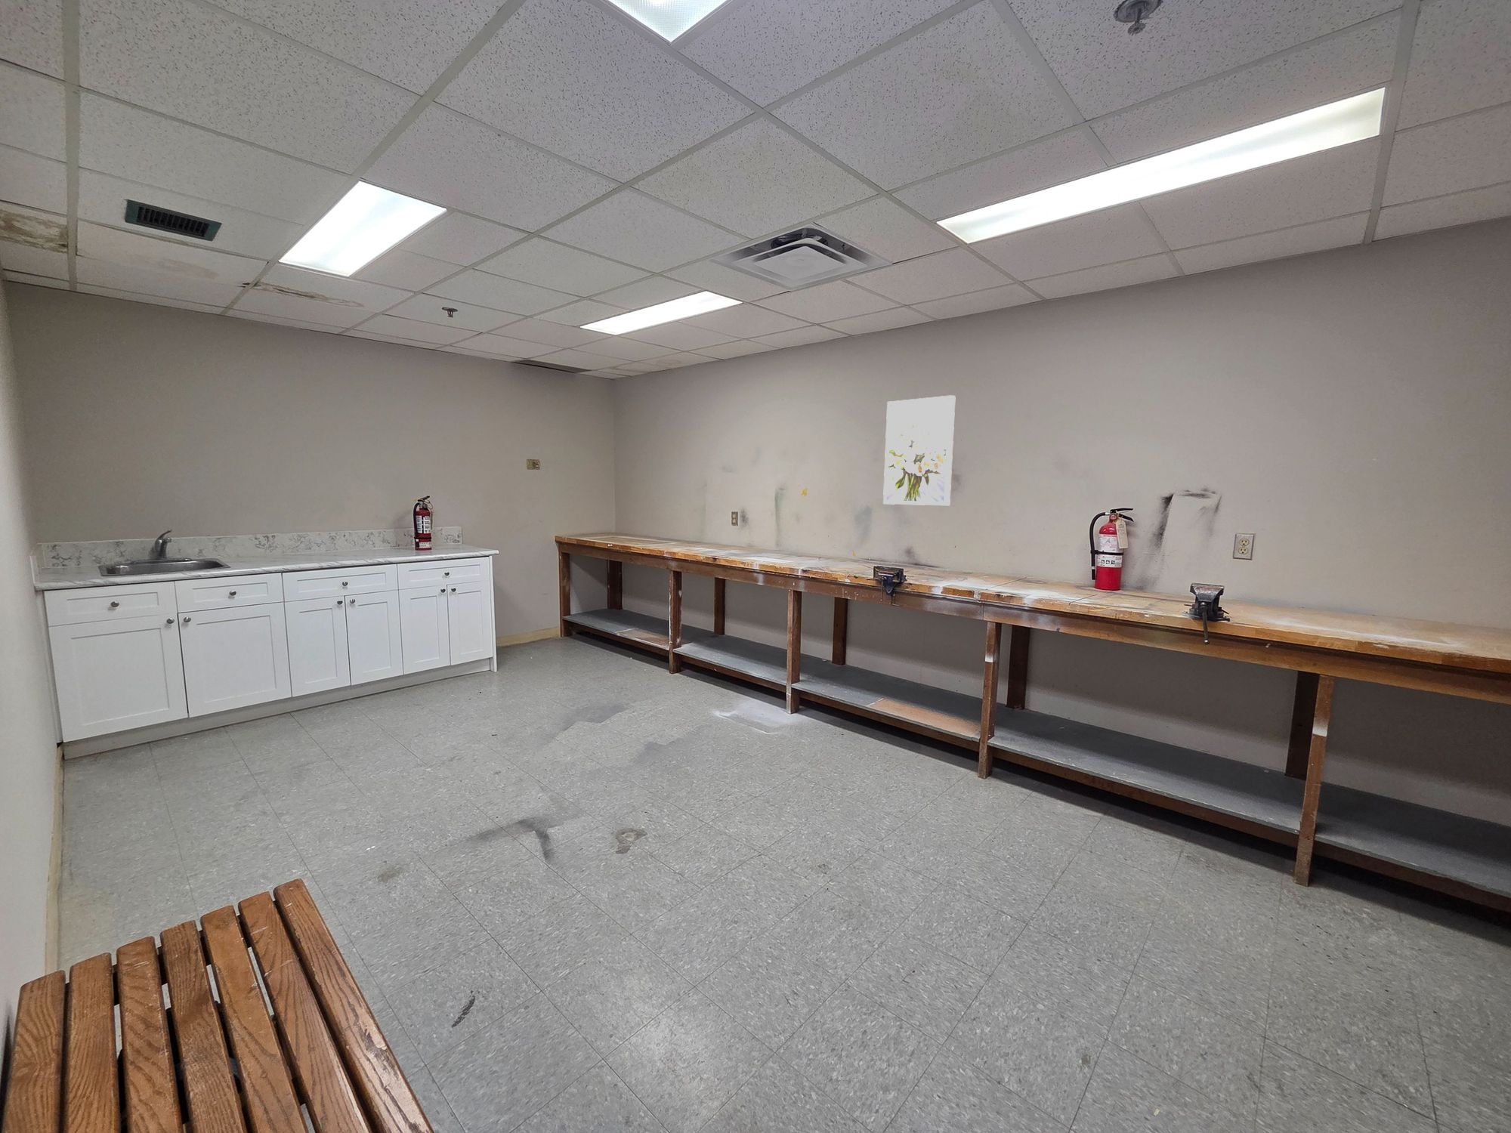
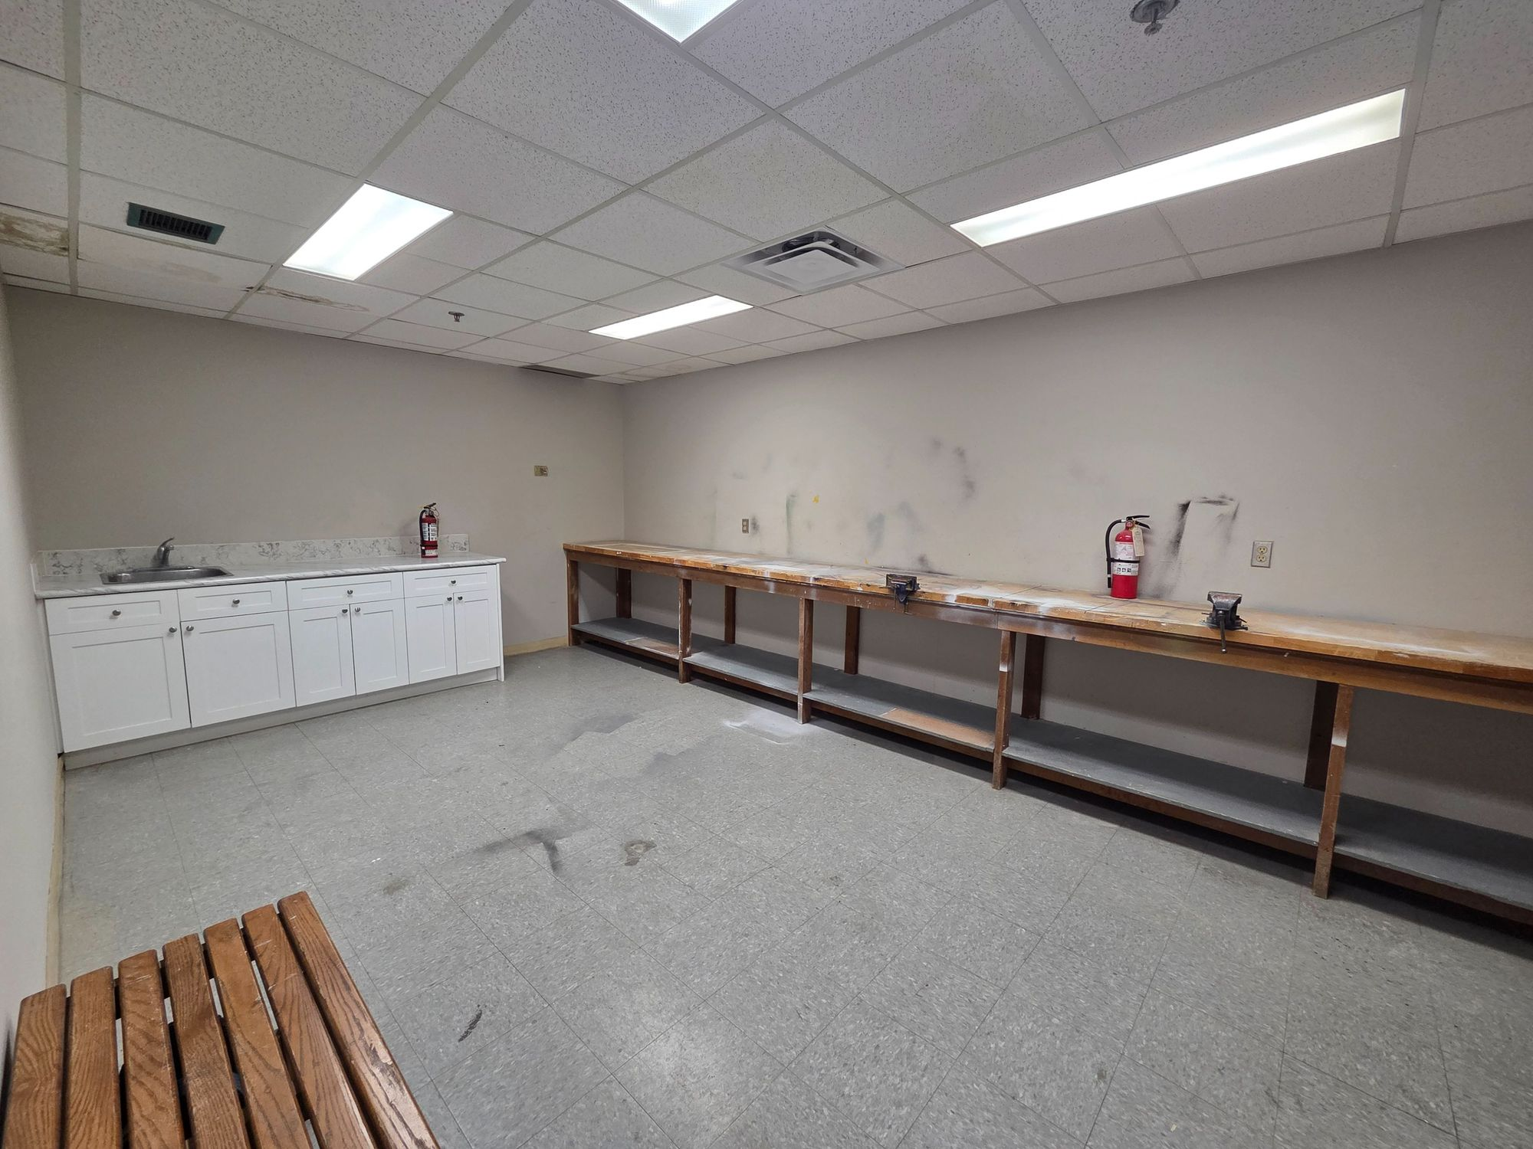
- wall art [883,394,955,506]
